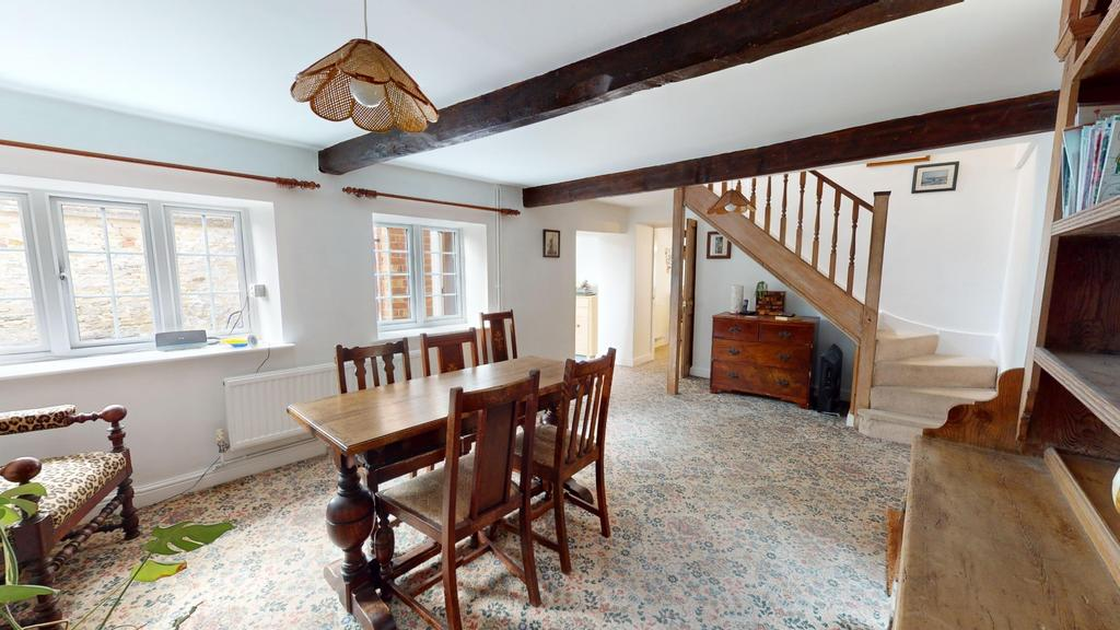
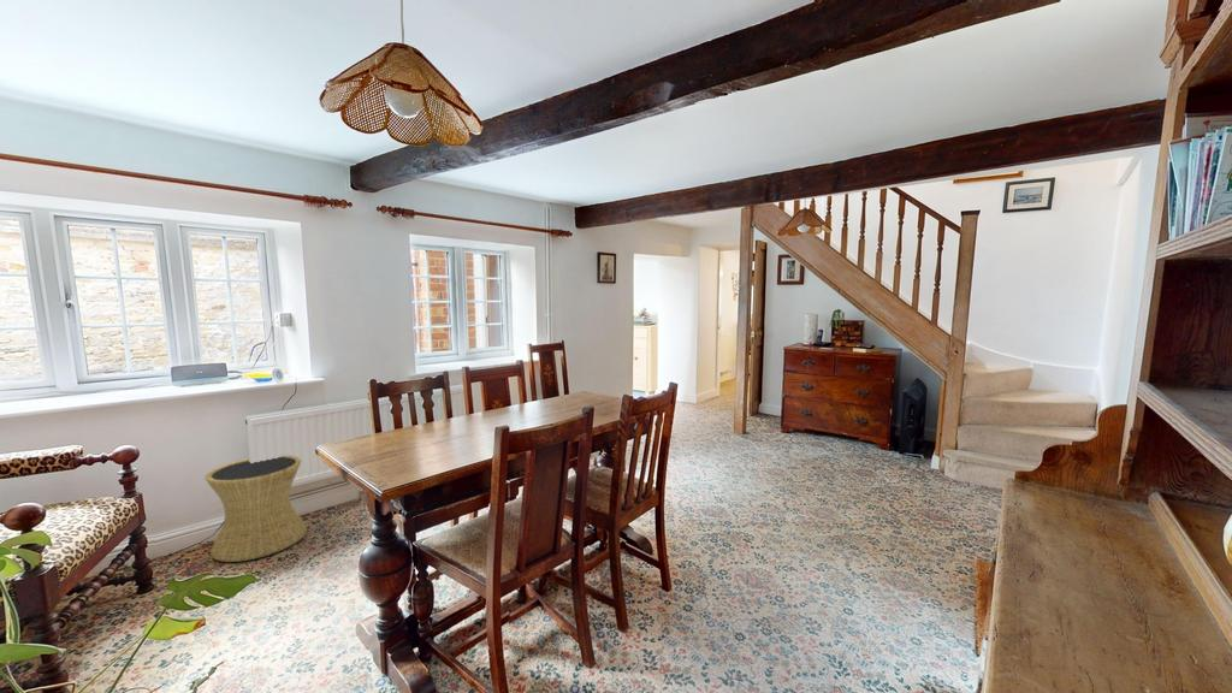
+ side table [205,454,308,563]
